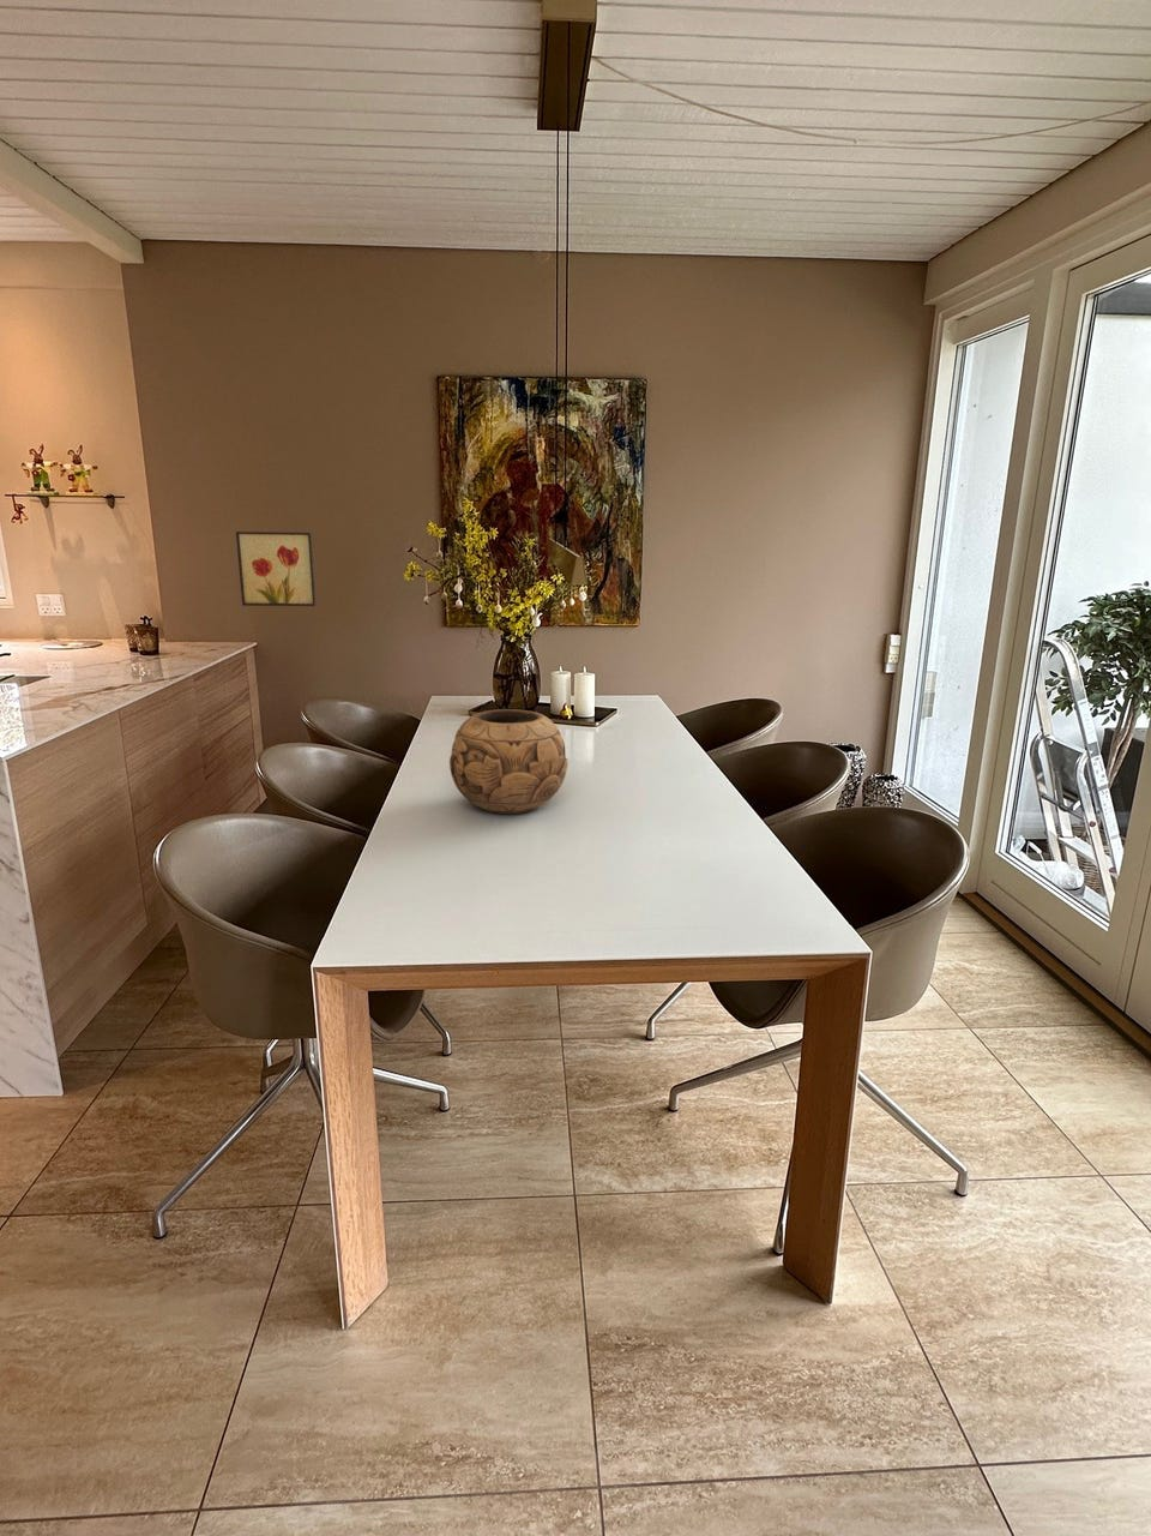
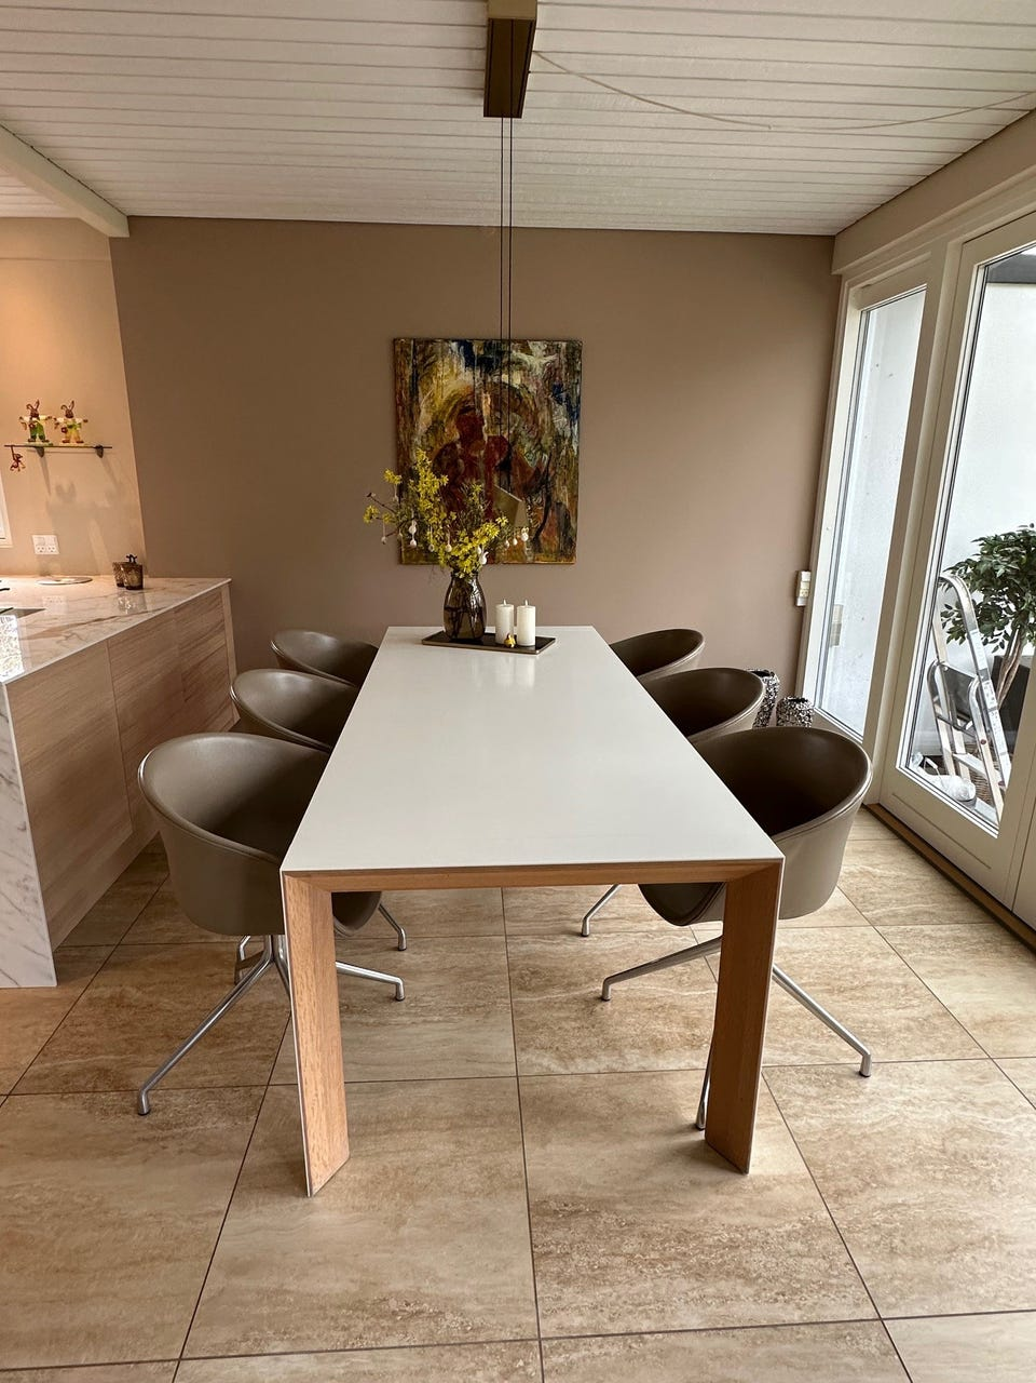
- decorative bowl [449,708,568,815]
- wall art [235,531,317,607]
